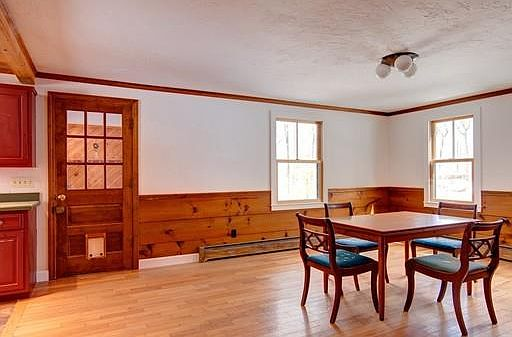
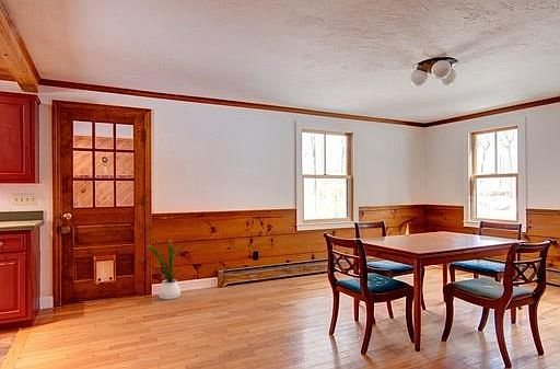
+ house plant [145,234,187,300]
